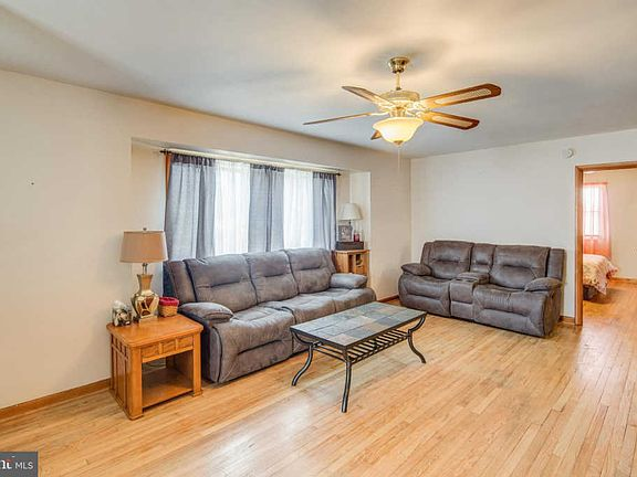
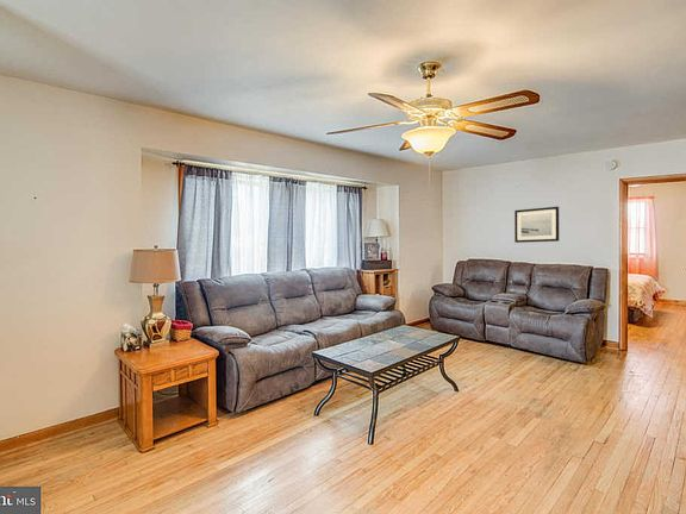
+ wall art [513,206,560,244]
